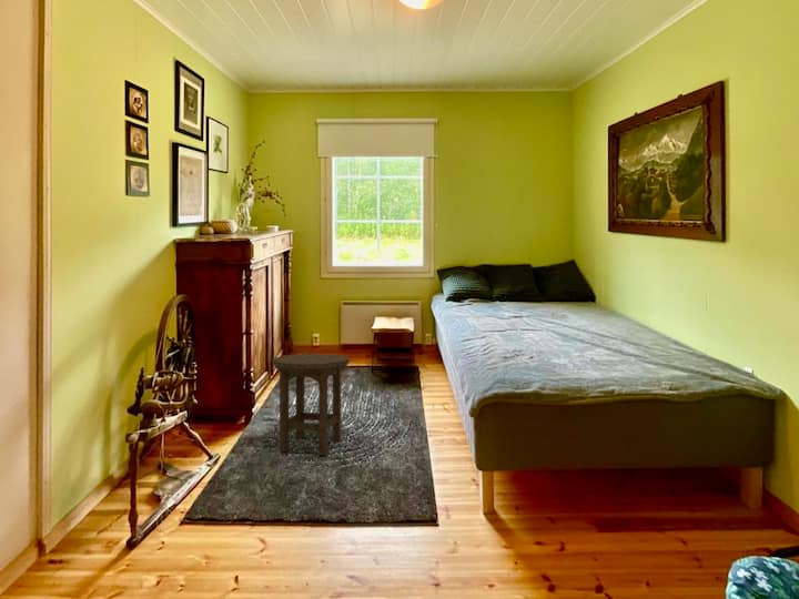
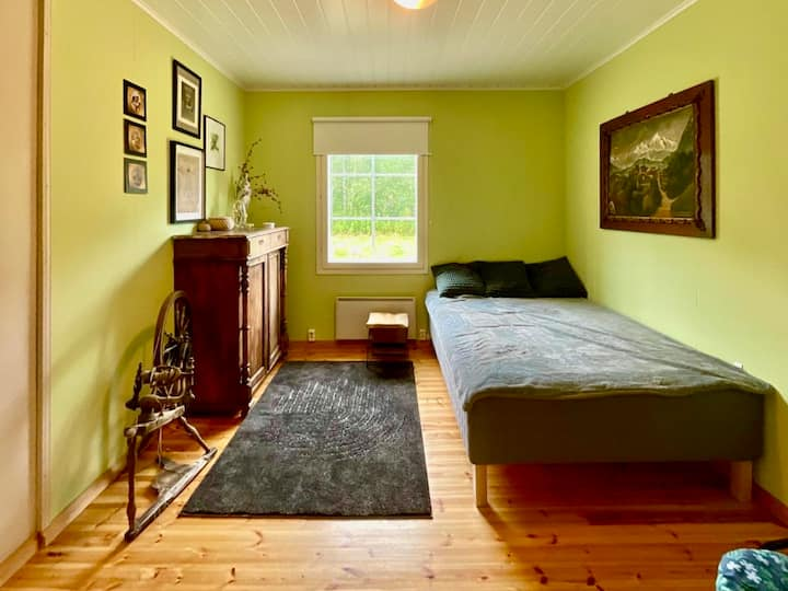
- stool [272,353,351,456]
